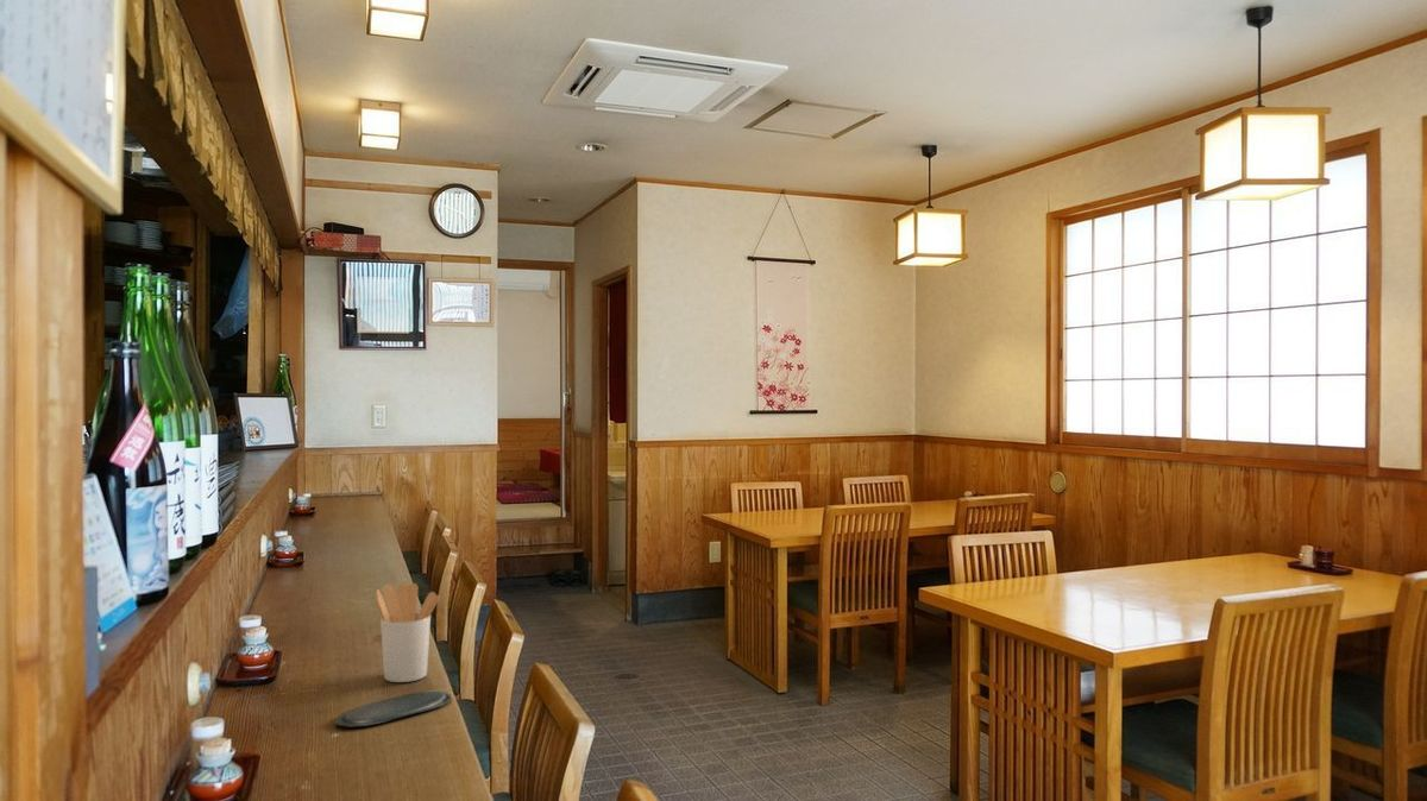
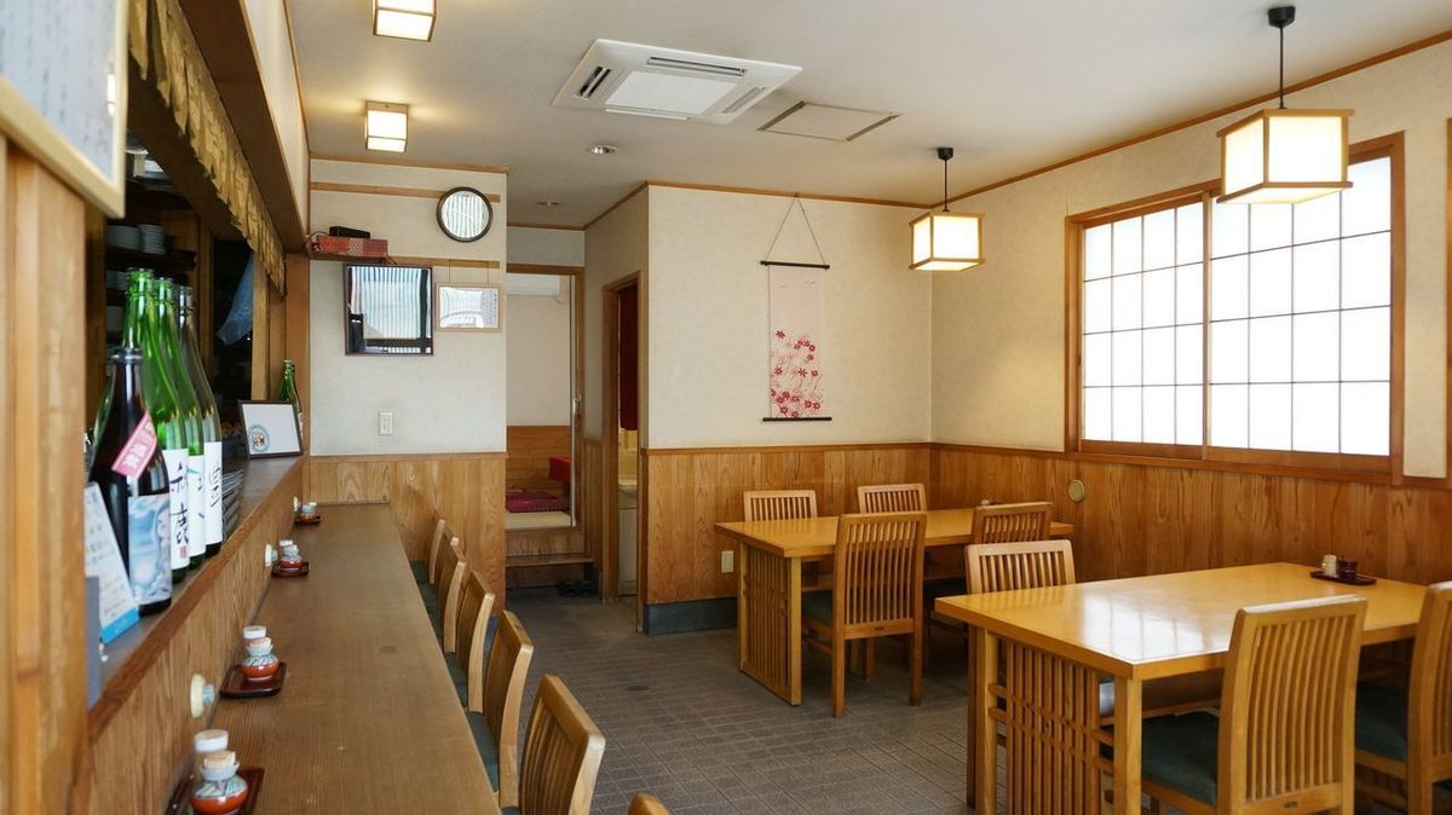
- utensil holder [375,582,440,683]
- oval tray [334,690,452,727]
